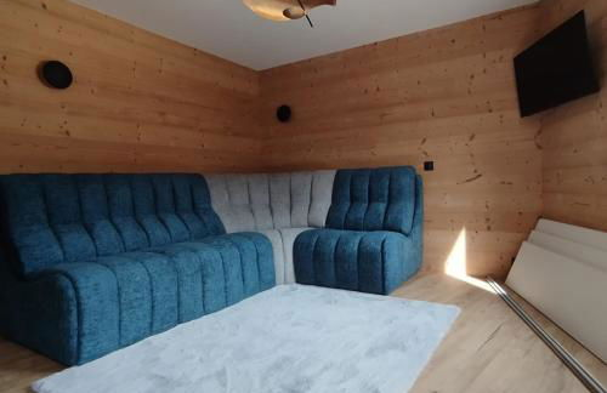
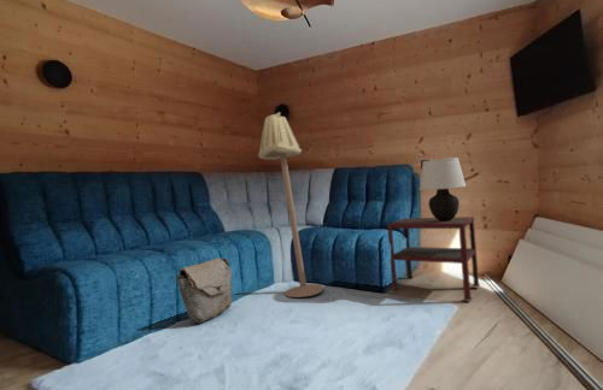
+ floor lamp [257,111,324,299]
+ side table [386,215,481,302]
+ table lamp [418,156,468,221]
+ bag [175,256,233,324]
